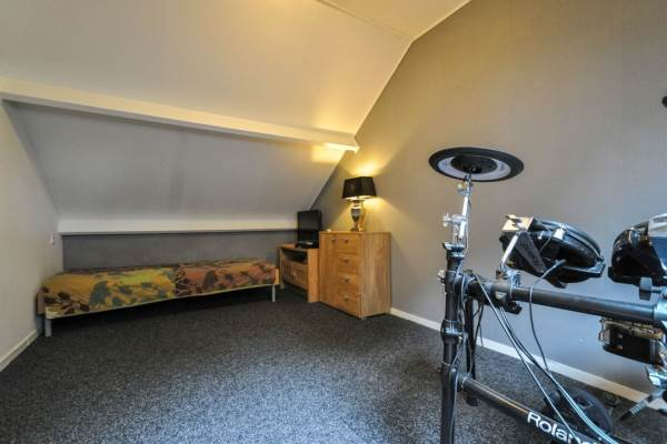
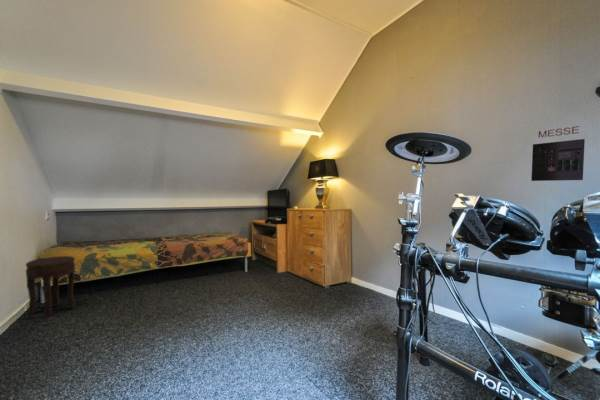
+ album cover [530,125,586,182]
+ side table [25,255,76,319]
